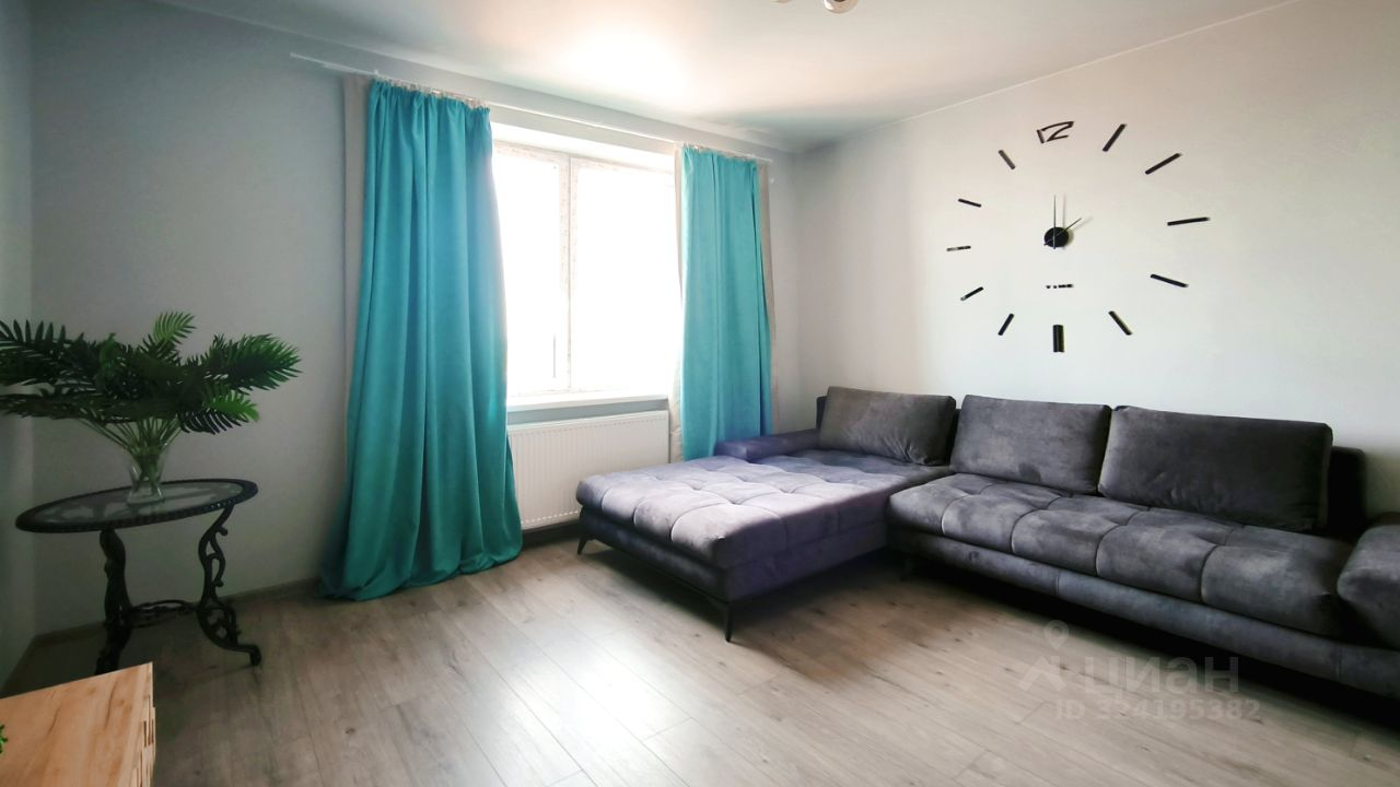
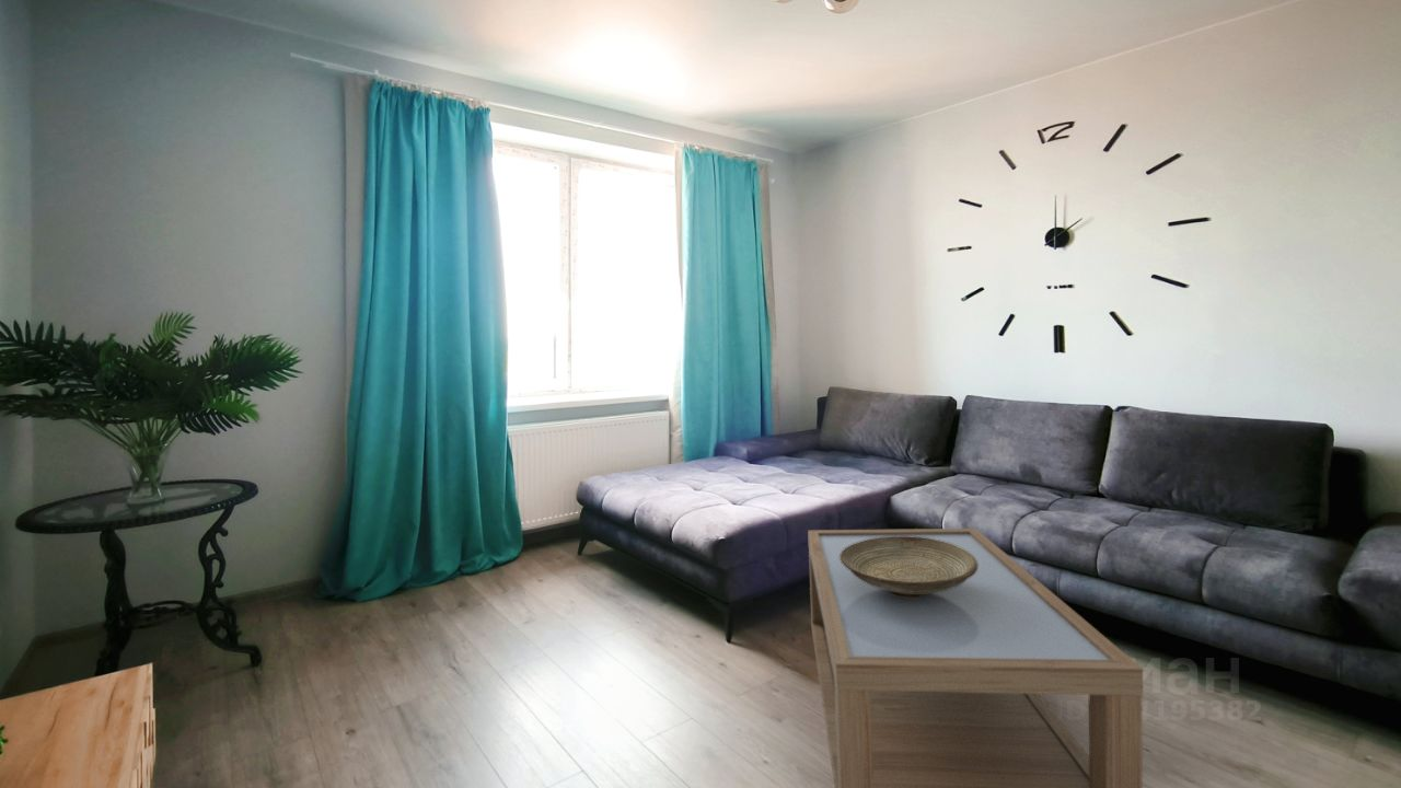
+ decorative bowl [840,536,979,598]
+ coffee table [807,528,1144,788]
